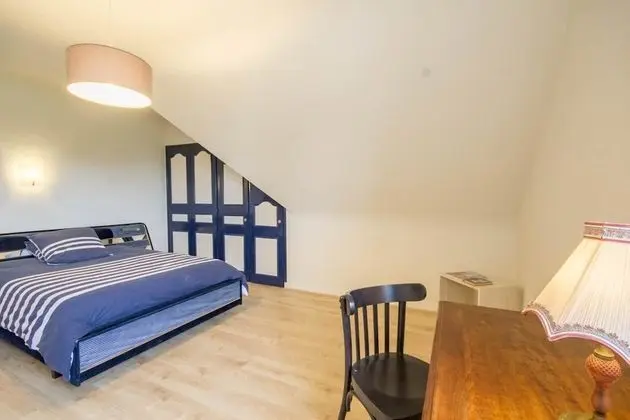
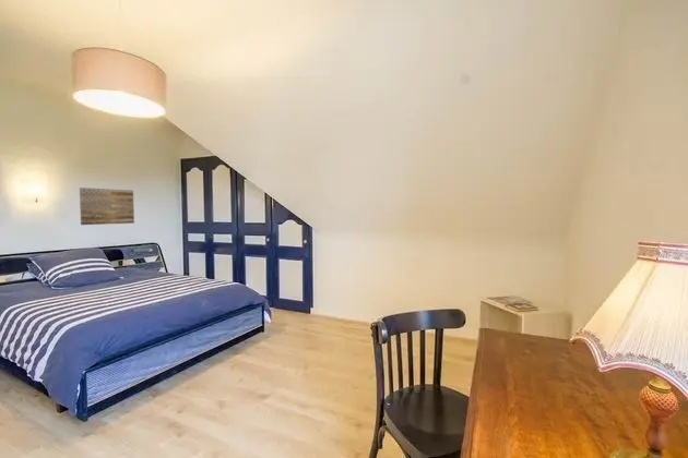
+ wall art [79,186,135,226]
